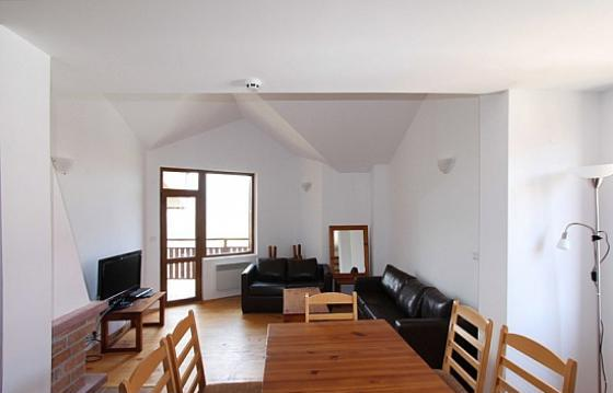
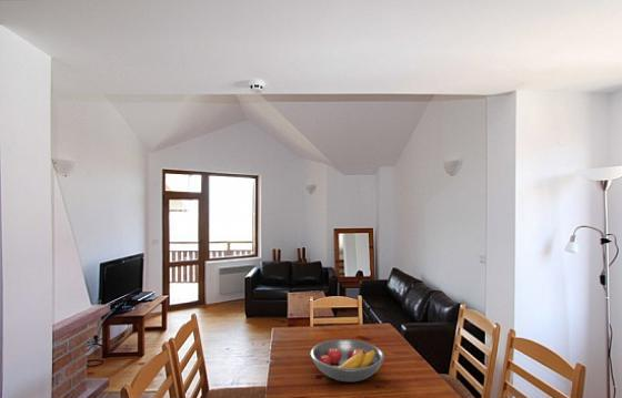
+ fruit bowl [310,338,385,382]
